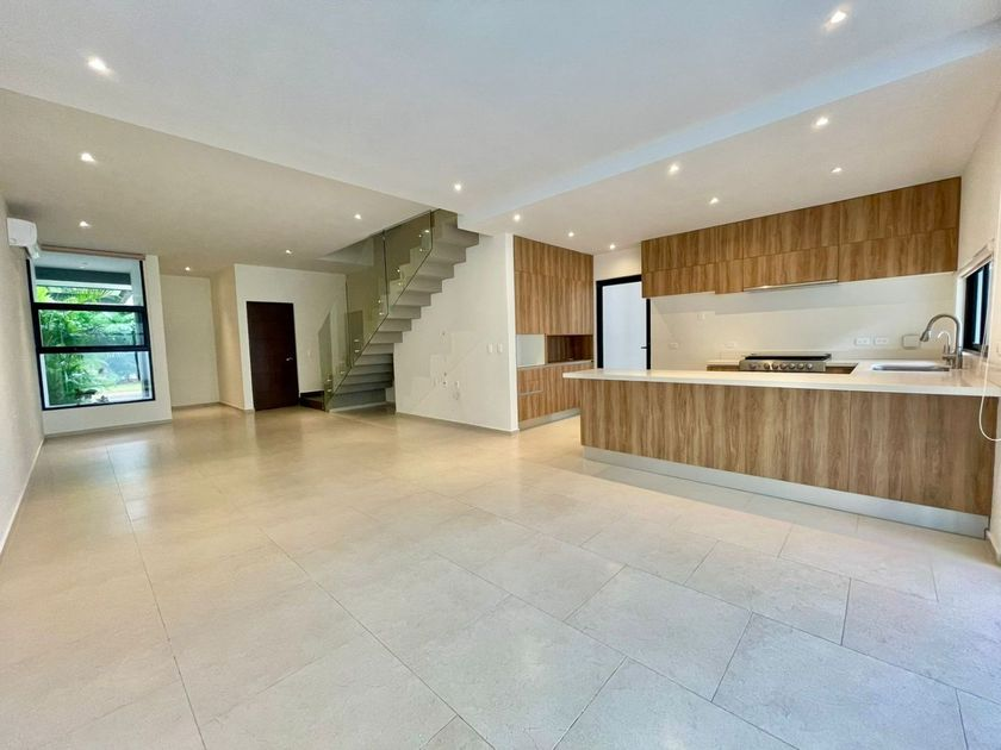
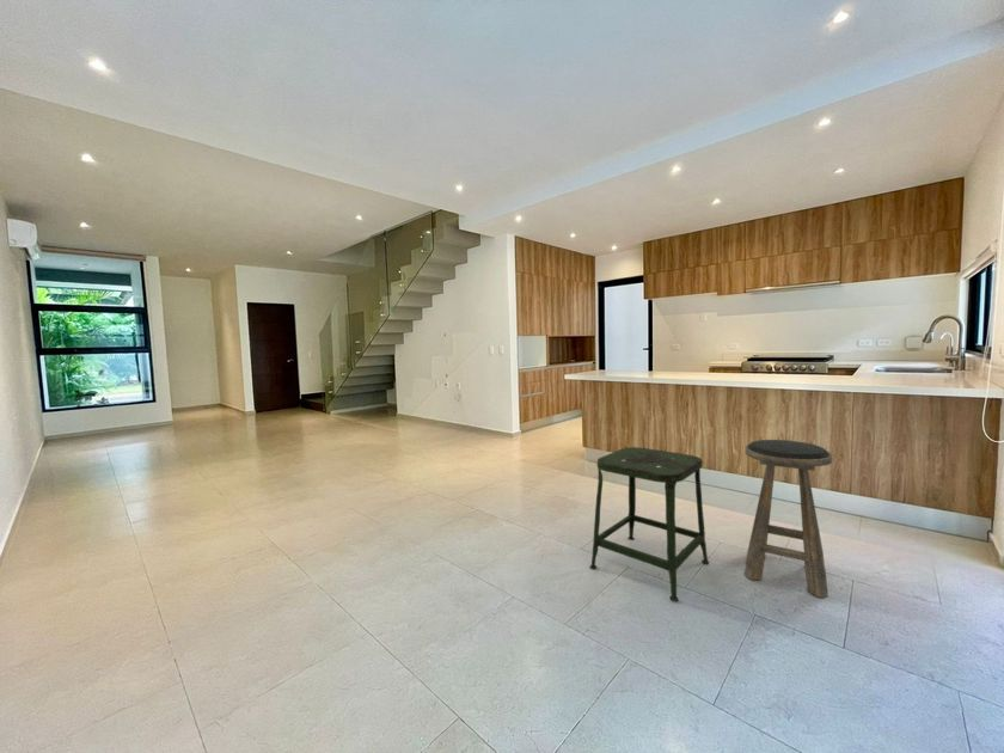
+ stool [589,446,710,602]
+ stool [743,439,833,599]
